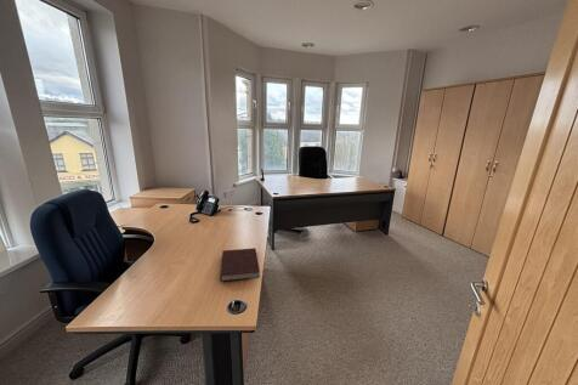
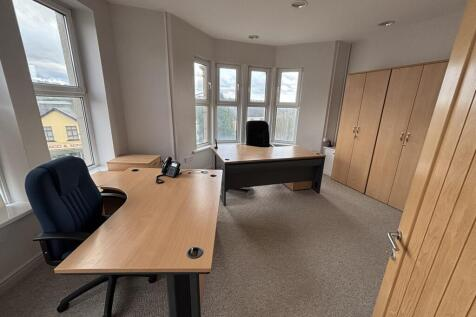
- notebook [219,247,261,283]
